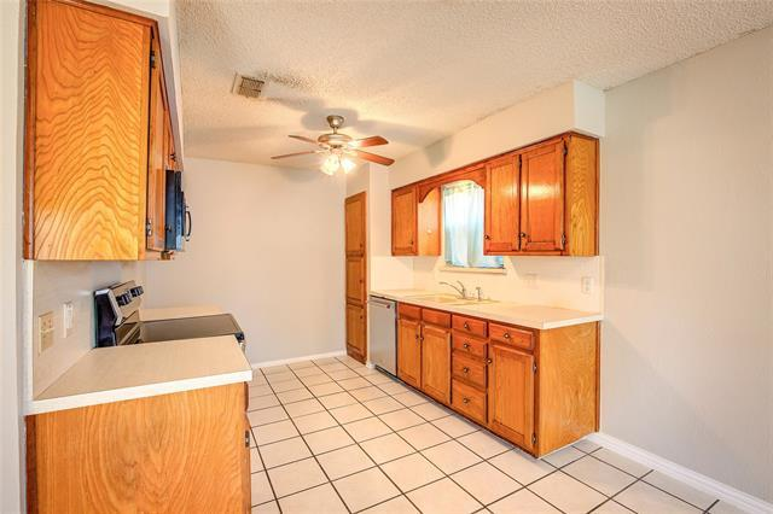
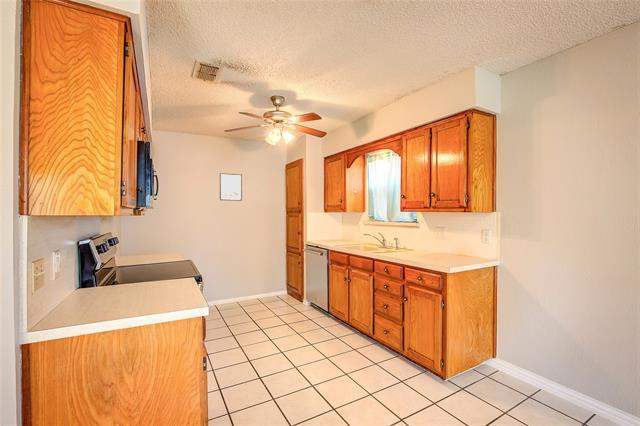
+ wall art [219,172,243,202]
